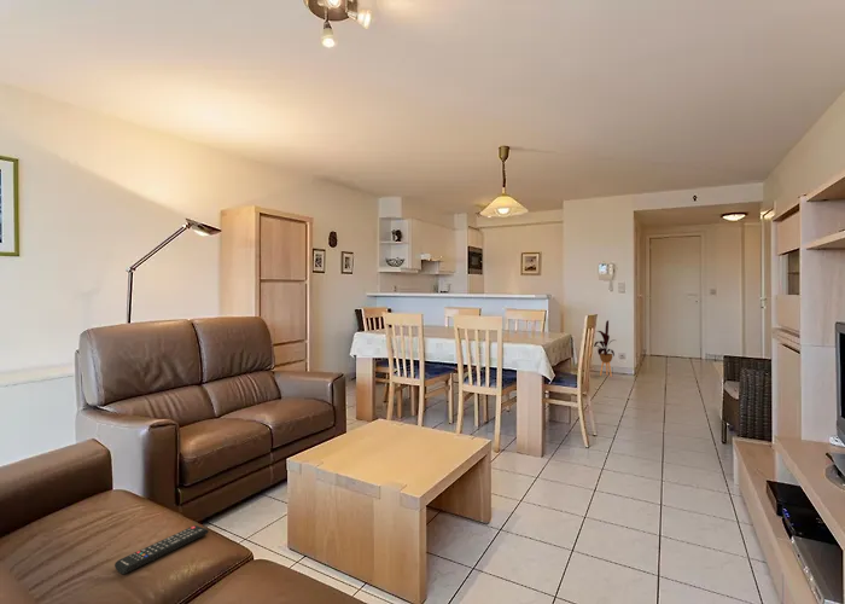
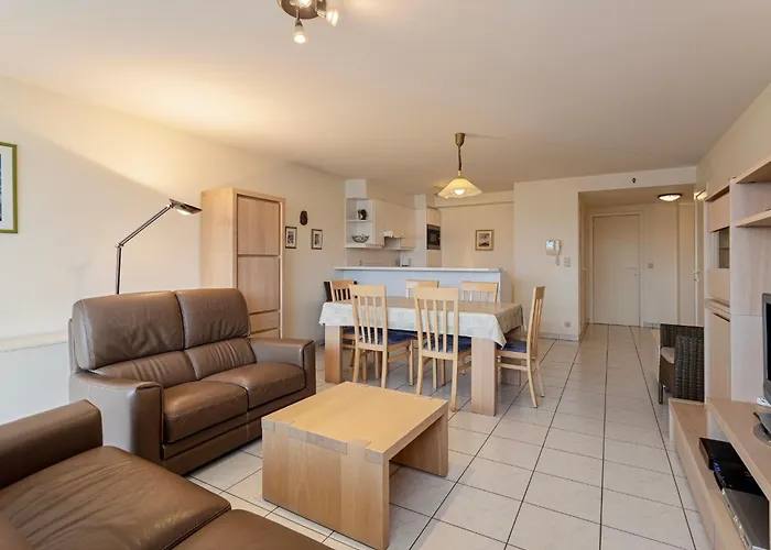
- house plant [593,319,616,378]
- remote control [113,524,210,575]
